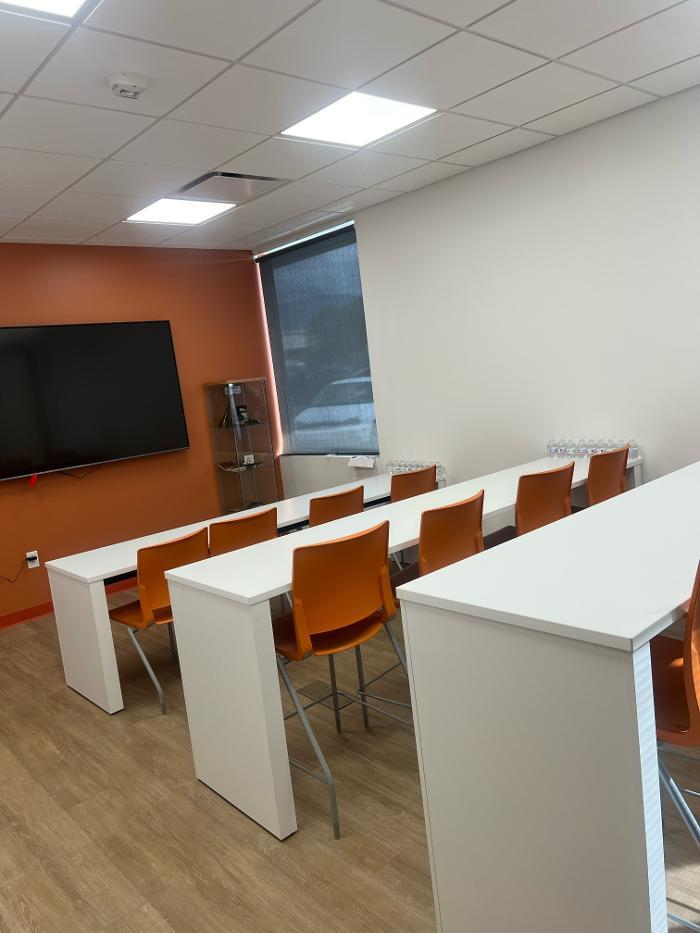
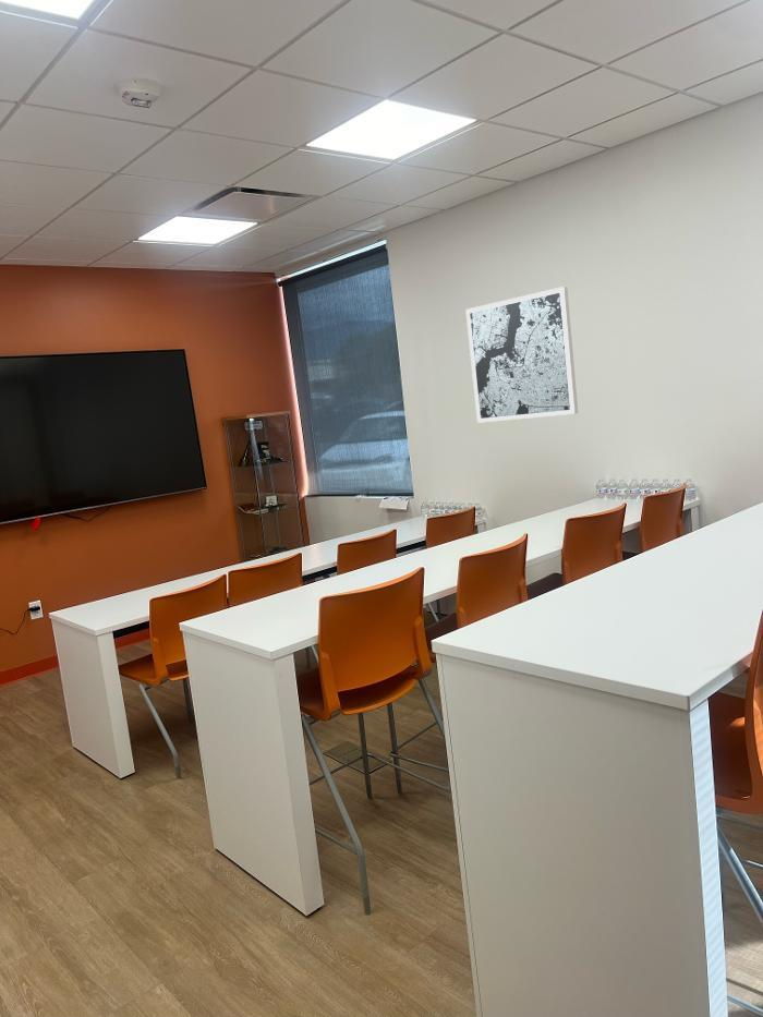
+ wall art [464,286,579,424]
